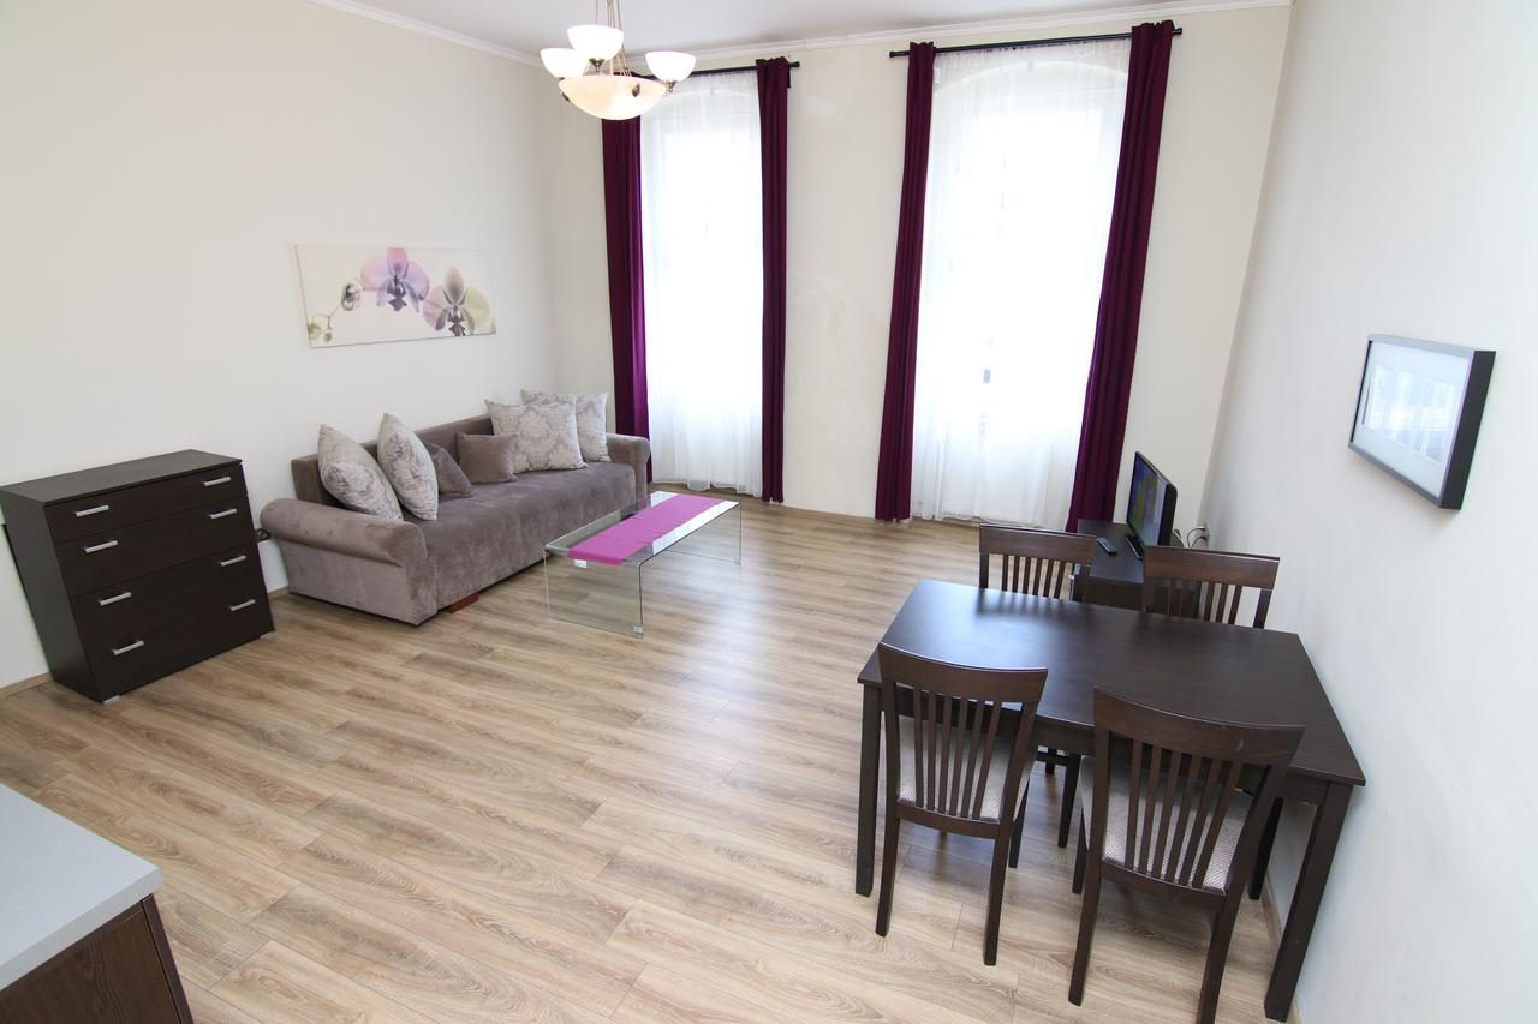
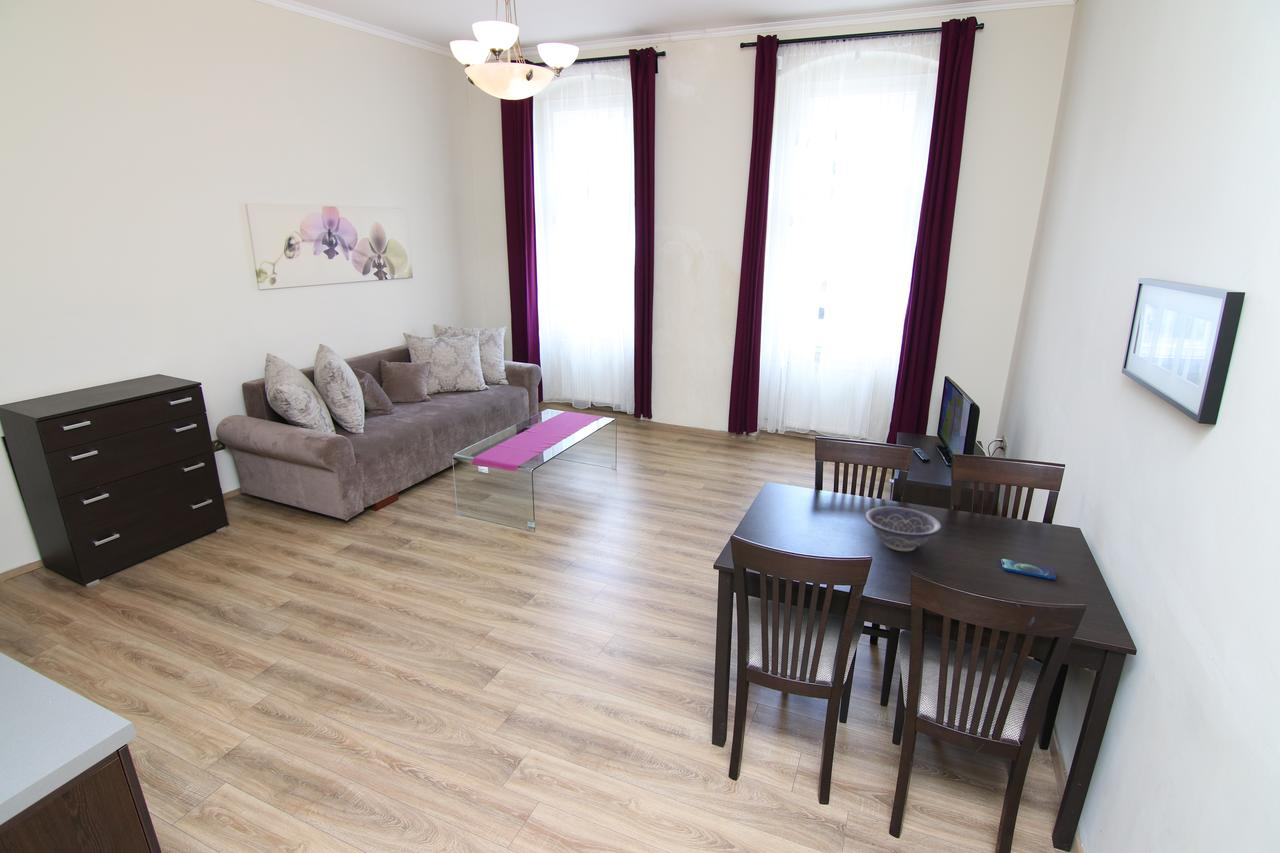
+ smartphone [1000,558,1057,580]
+ decorative bowl [864,506,943,552]
